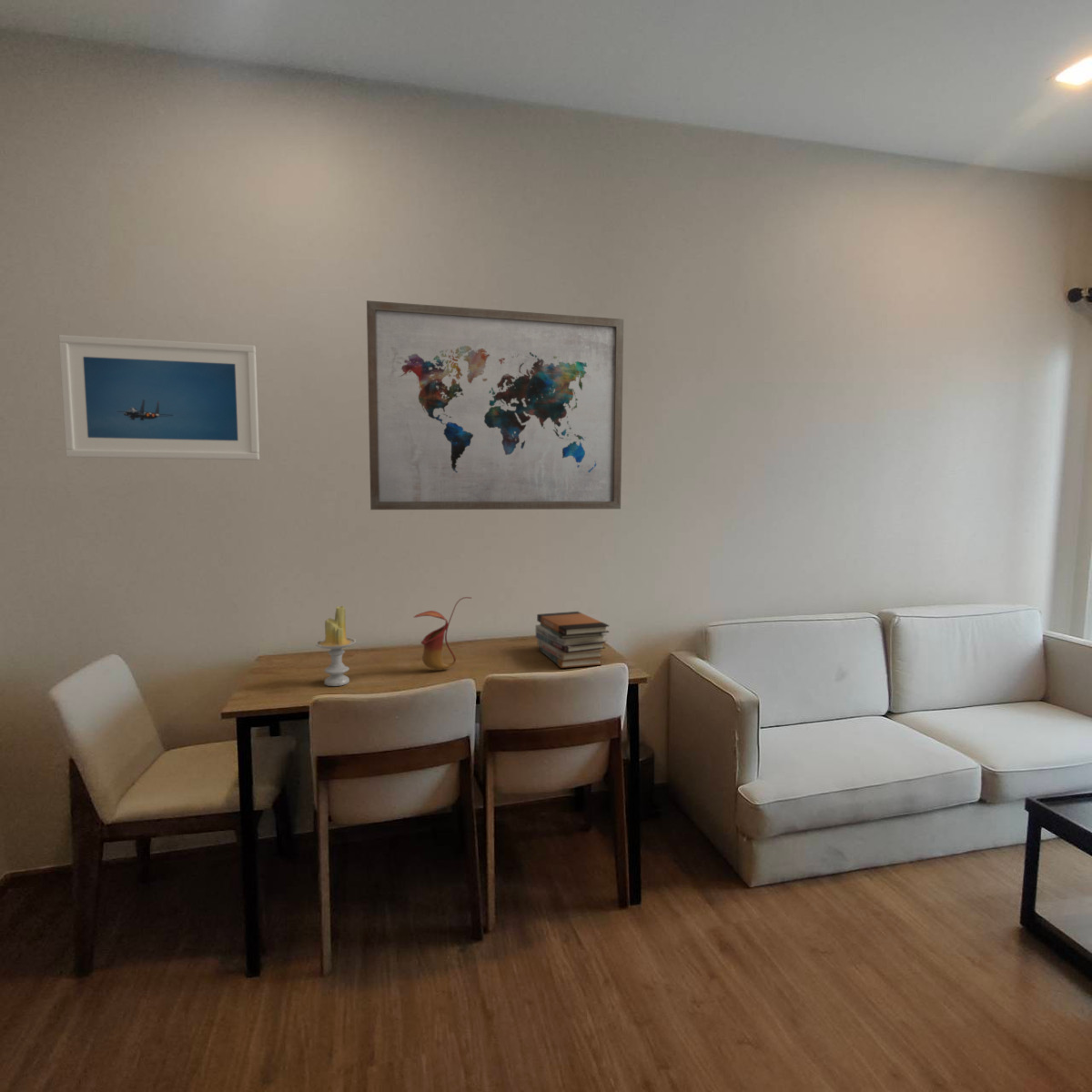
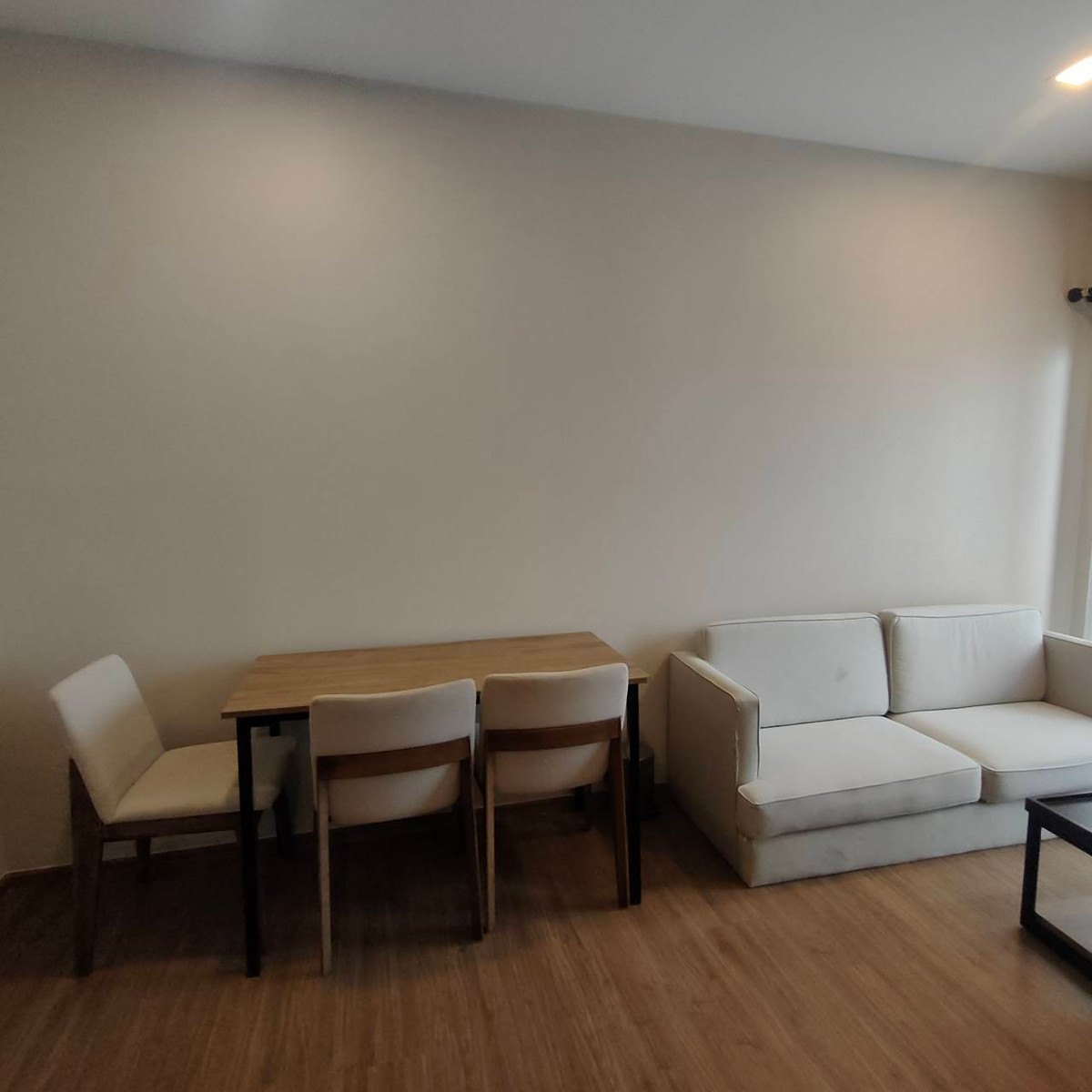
- pitcher plant [413,596,472,672]
- wall art [366,299,624,511]
- book stack [535,611,610,669]
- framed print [58,334,260,460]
- candle [315,605,357,687]
